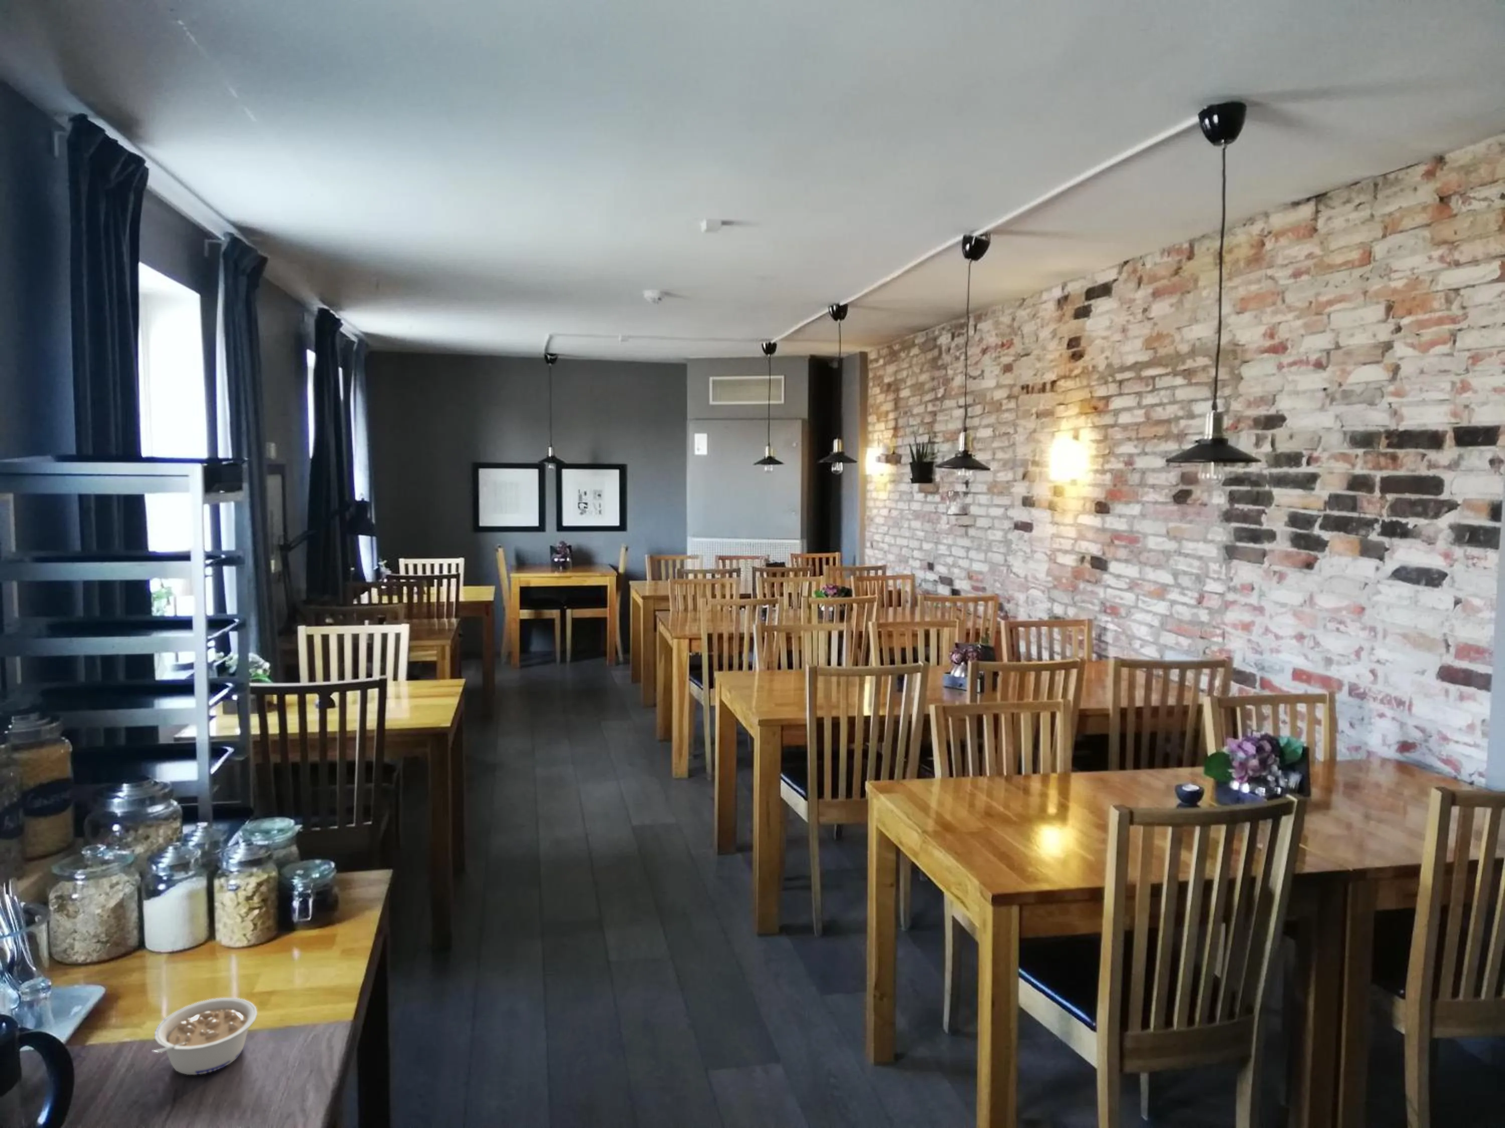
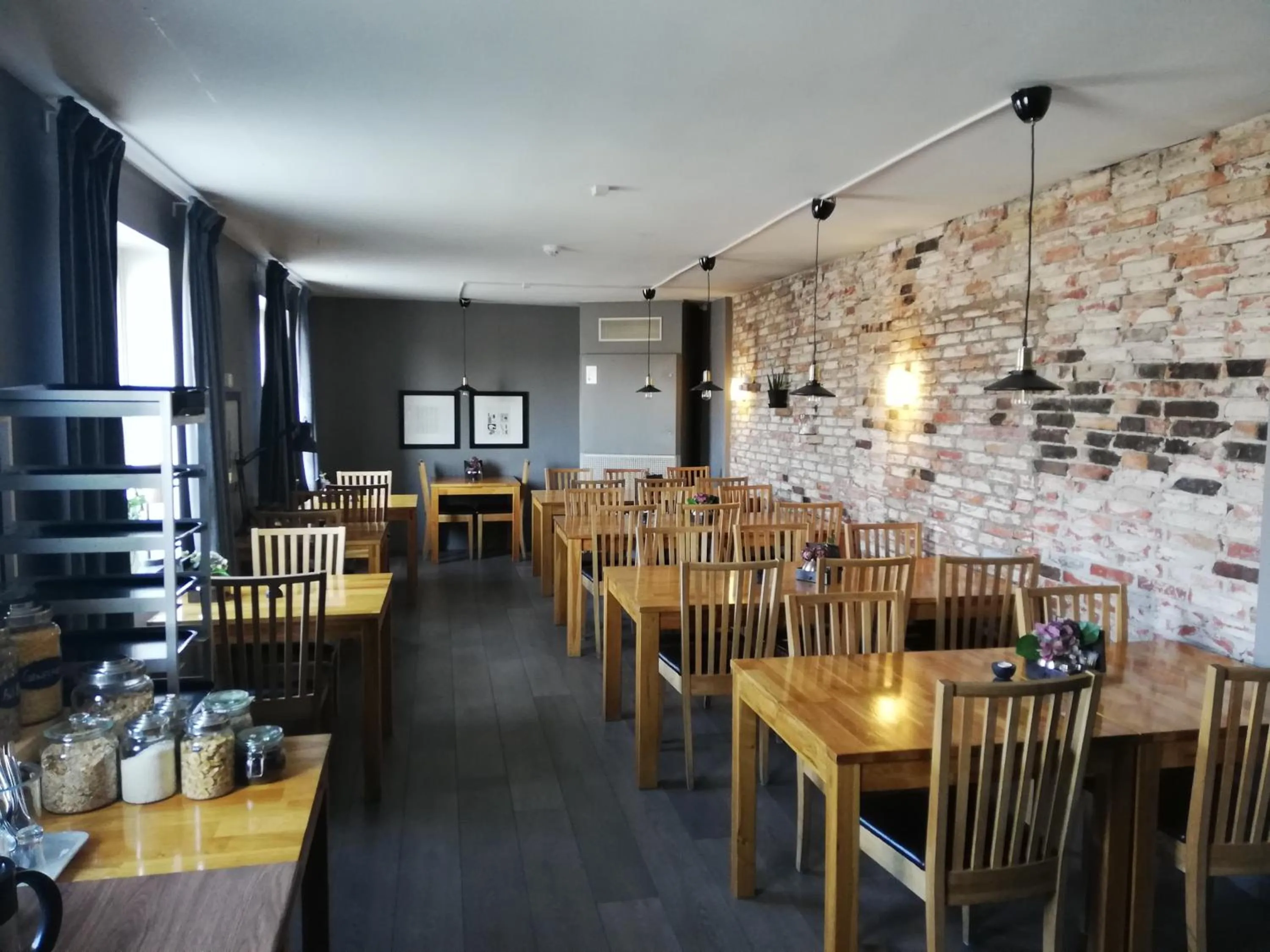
- legume [152,998,258,1076]
